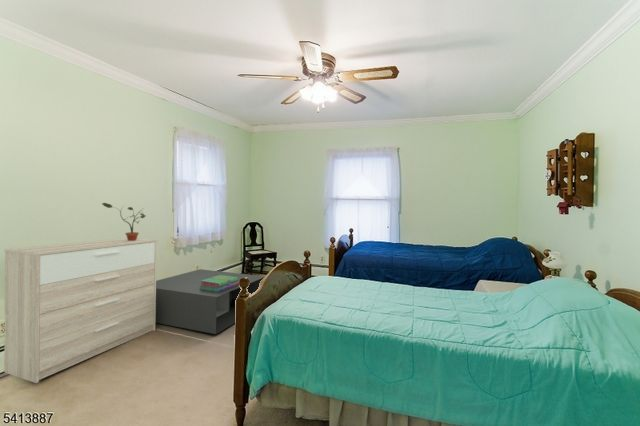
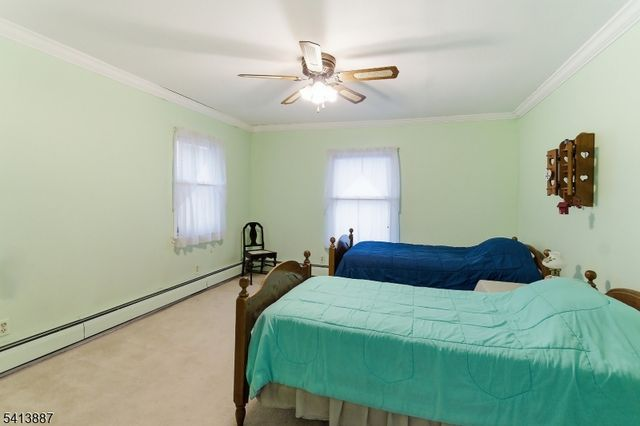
- sideboard [3,237,158,384]
- potted plant [101,202,147,241]
- stack of books [200,275,239,292]
- storage bench [155,268,266,335]
